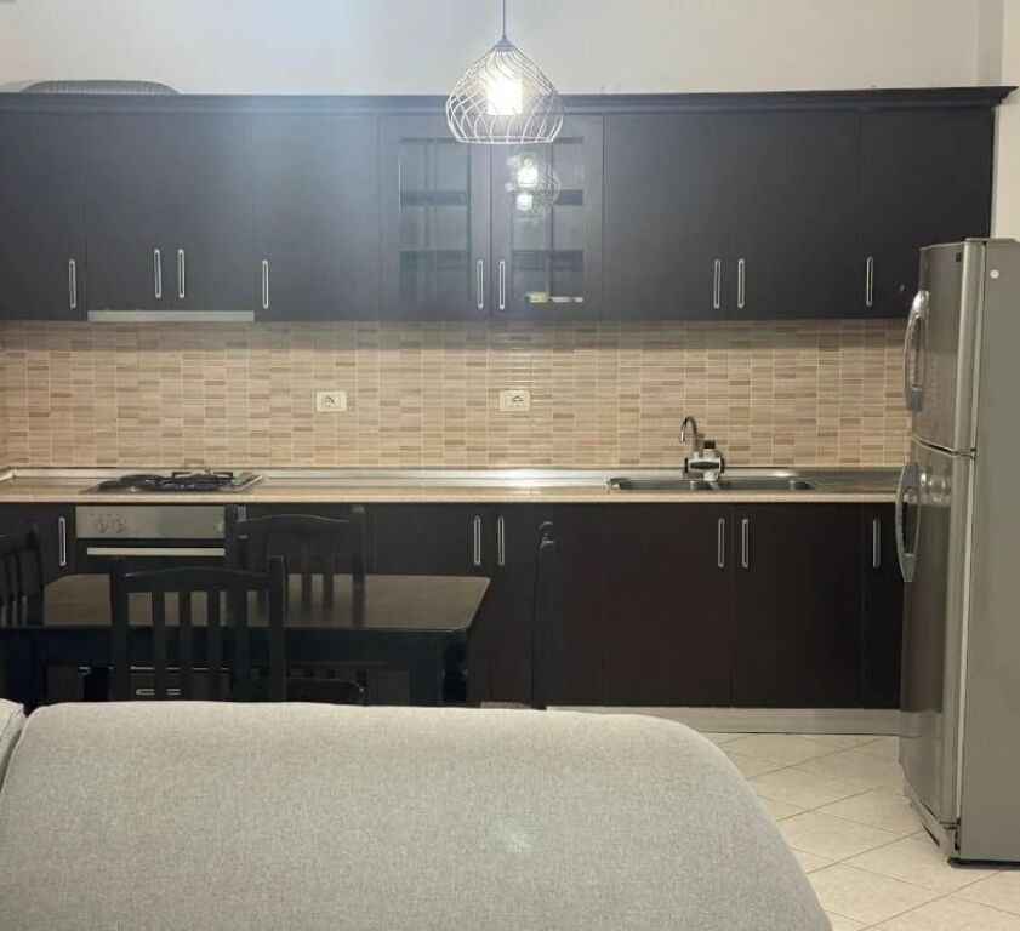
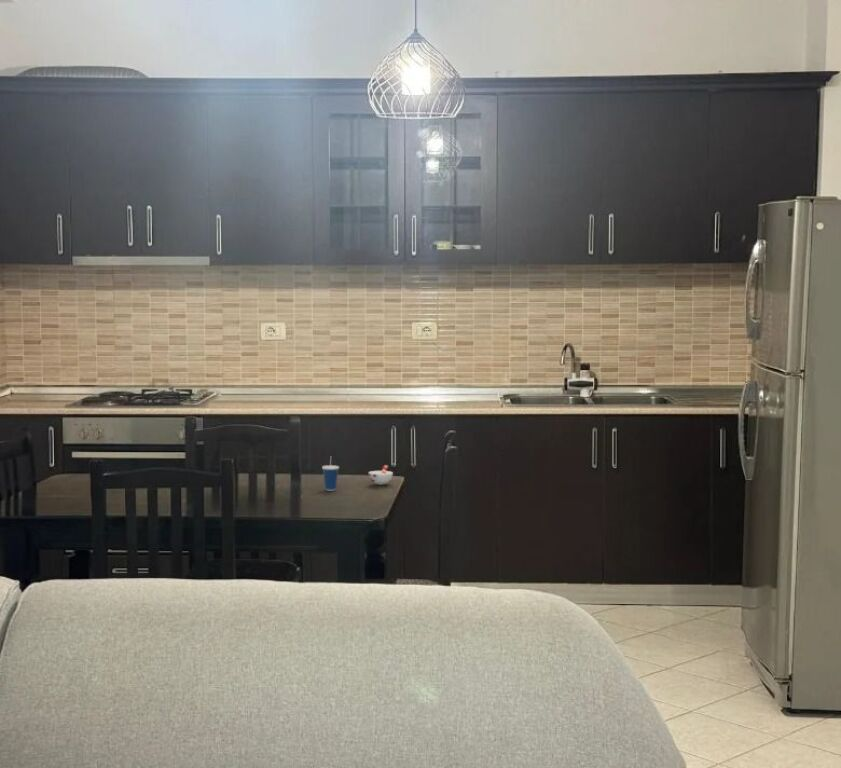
+ cup [367,464,394,486]
+ cup [321,457,340,491]
